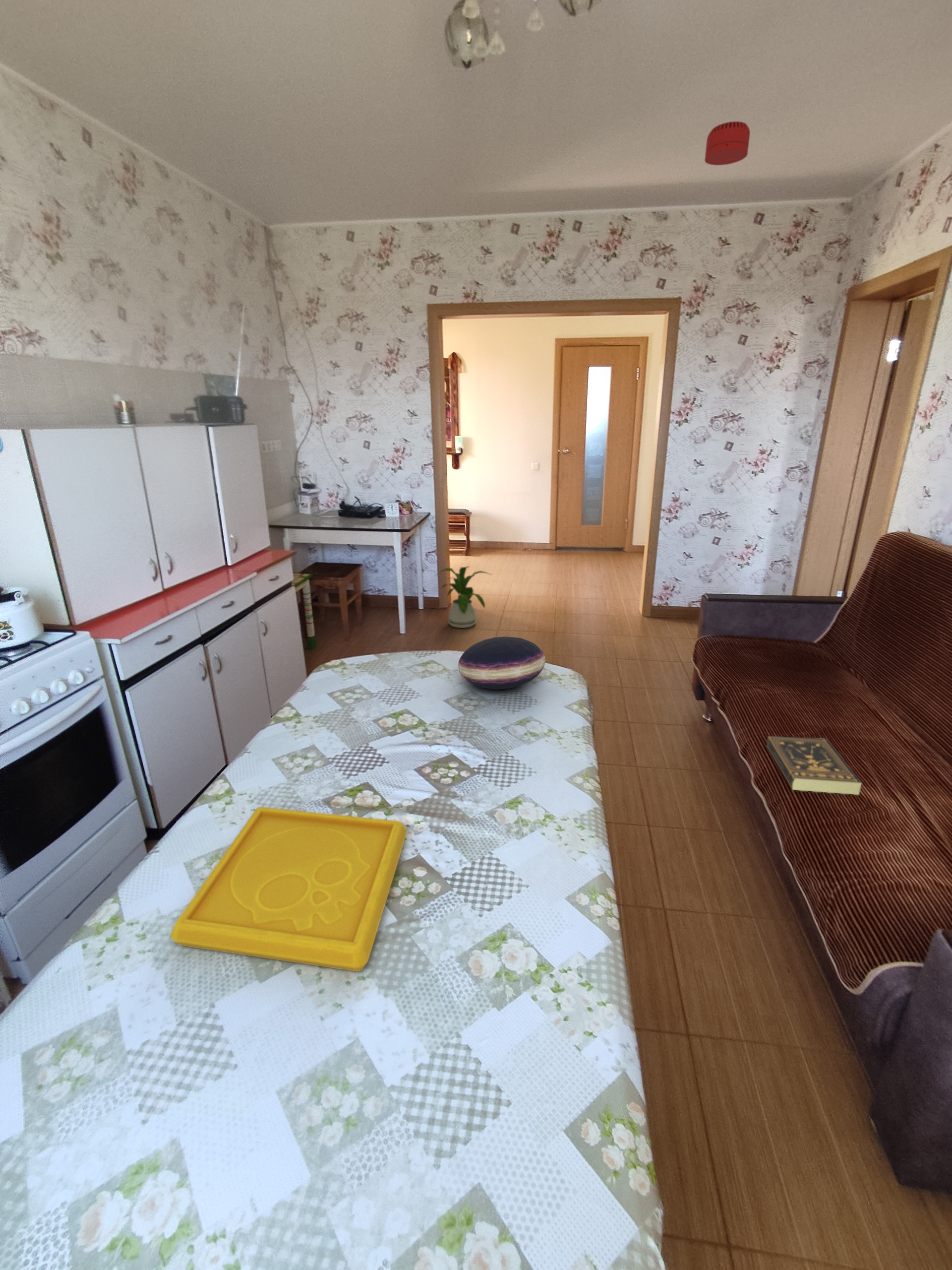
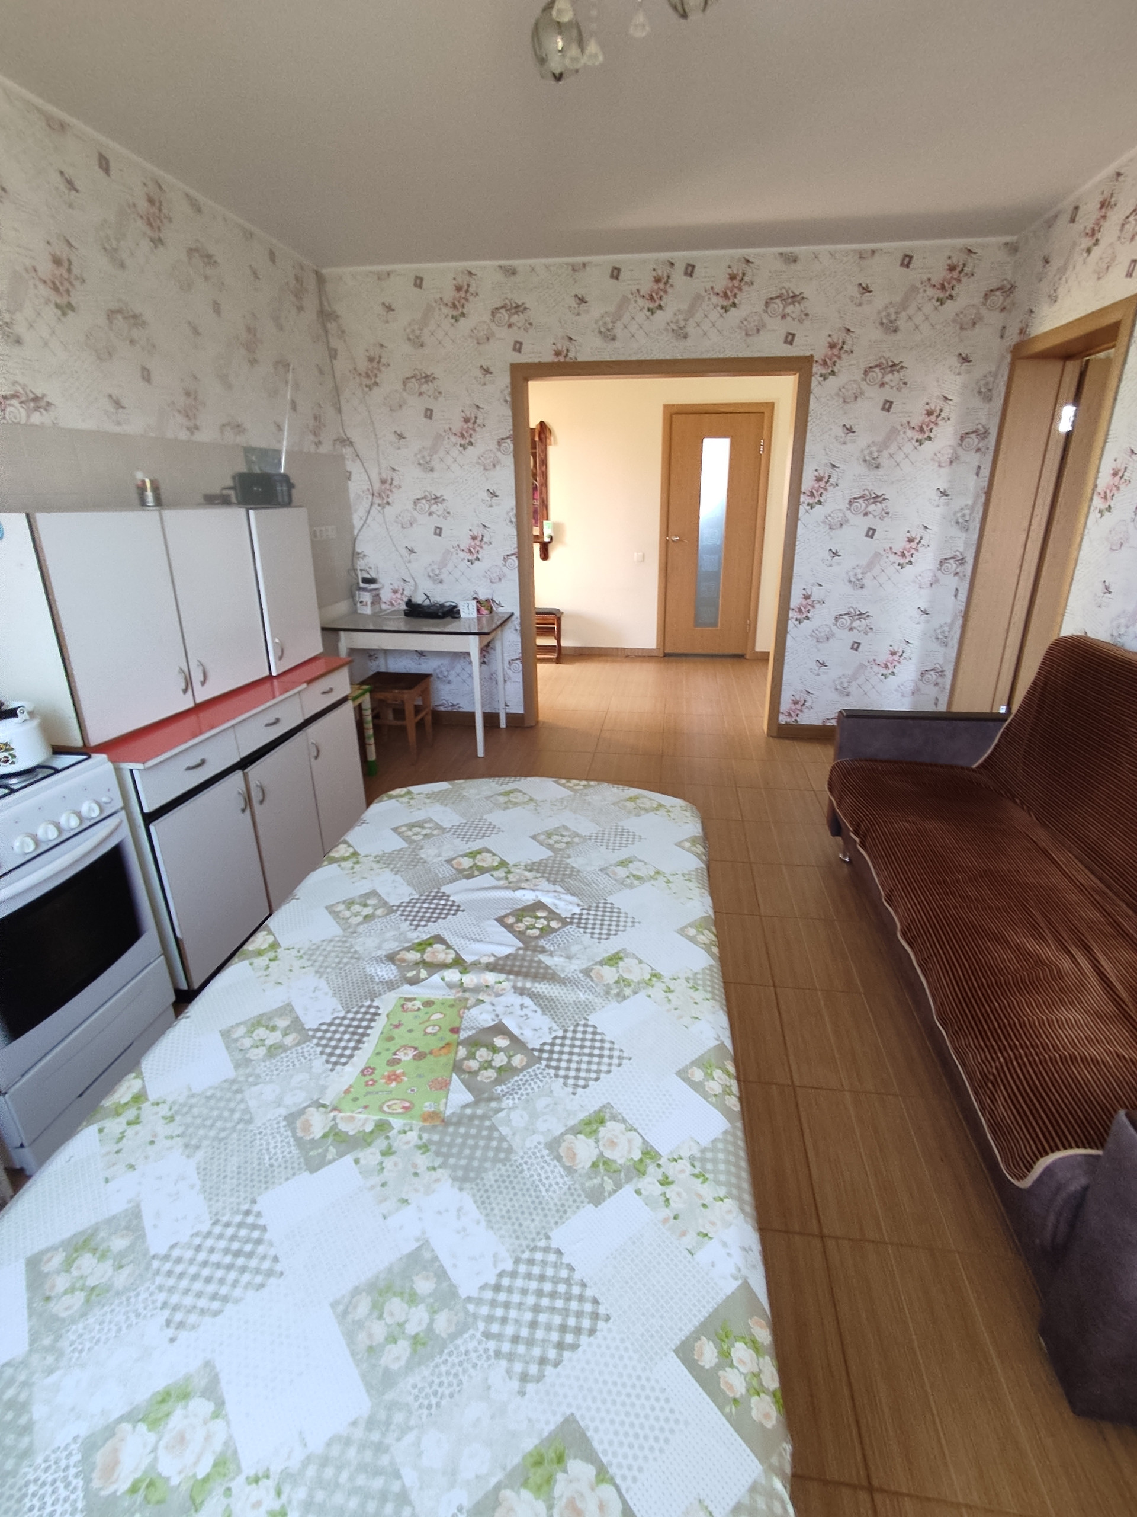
- cushion [458,636,545,690]
- house plant [434,566,493,629]
- smoke detector [704,121,751,166]
- book [766,735,862,795]
- serving tray [170,806,408,972]
